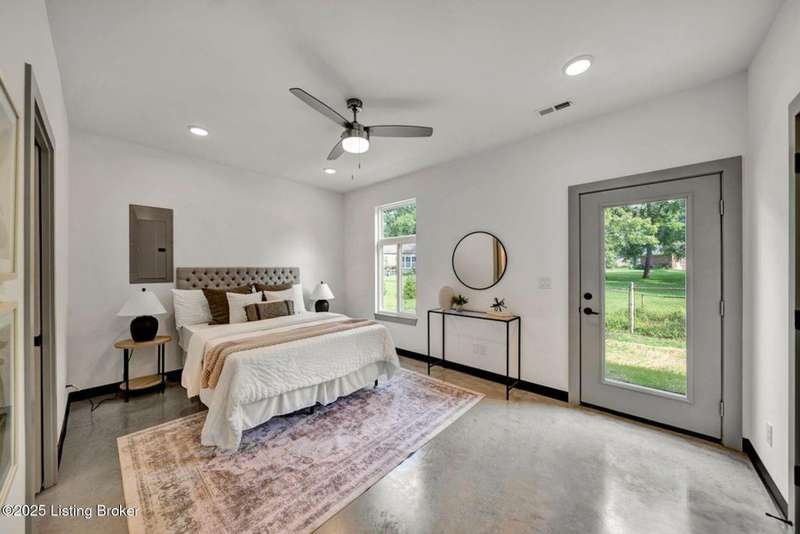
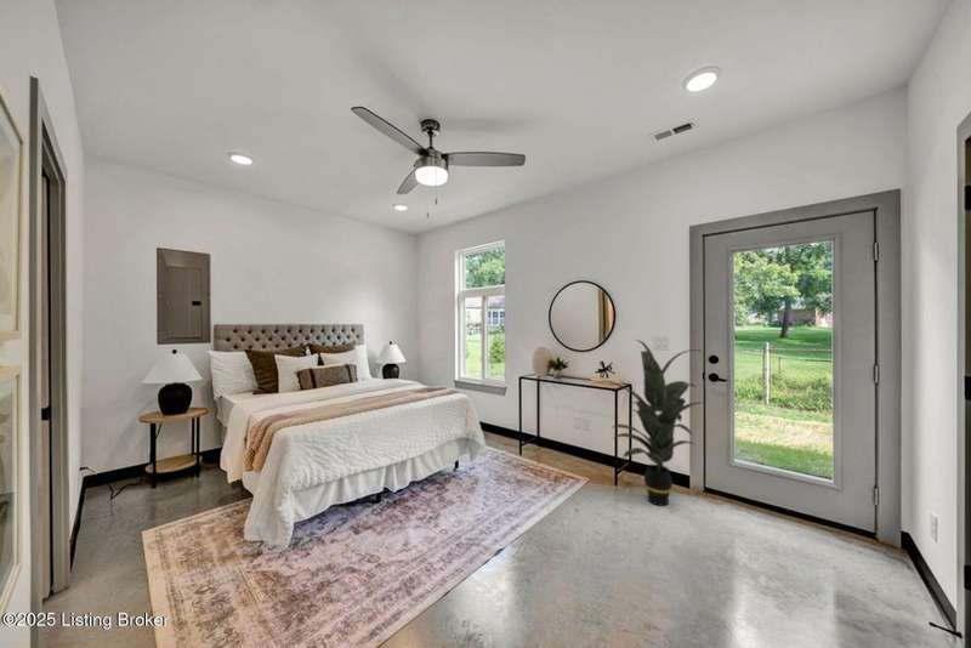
+ indoor plant [598,339,705,507]
